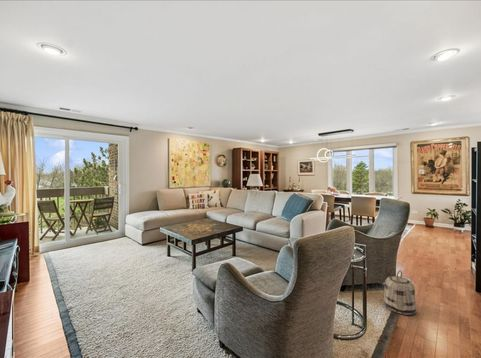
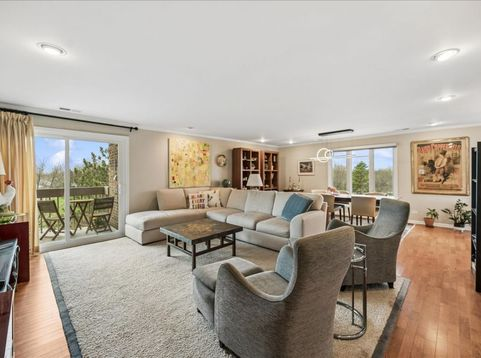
- basket [383,269,417,316]
